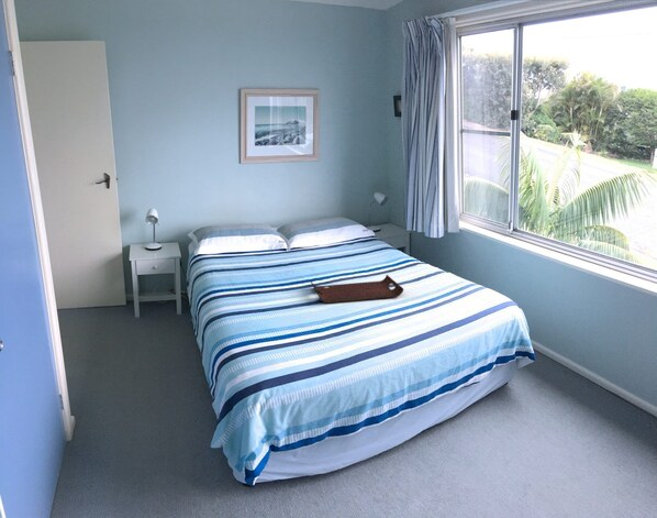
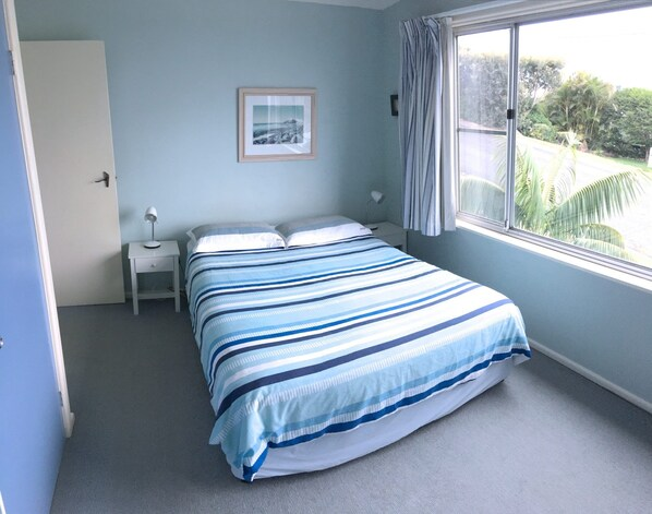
- serving tray [310,274,404,305]
